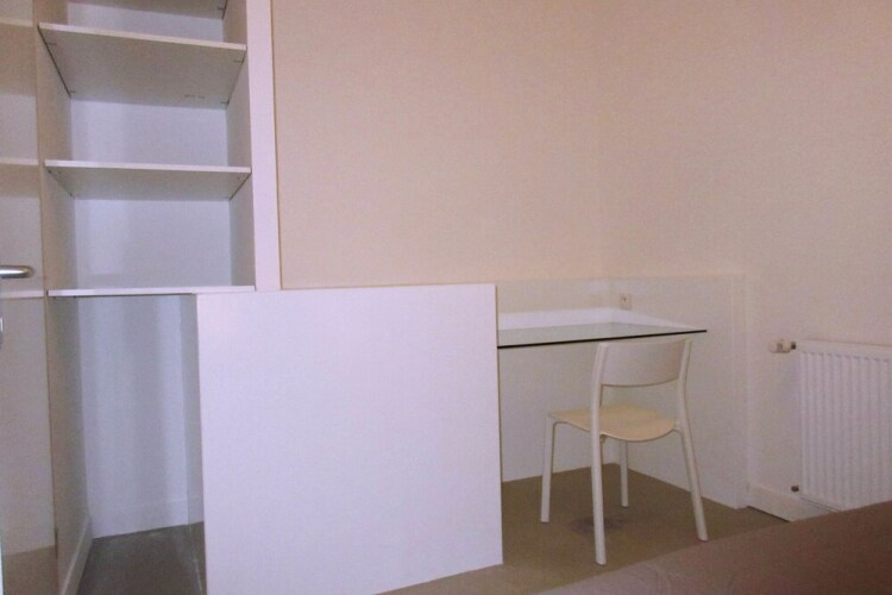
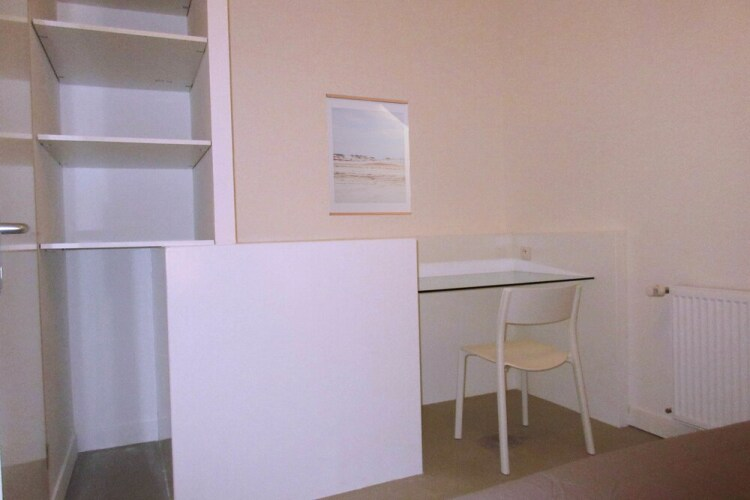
+ wall art [325,93,412,217]
